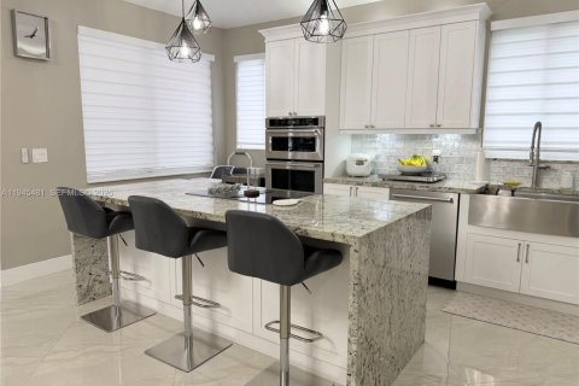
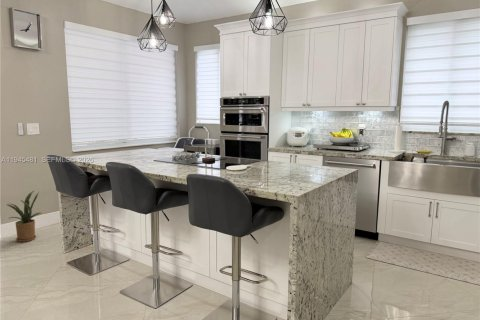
+ house plant [7,189,42,243]
